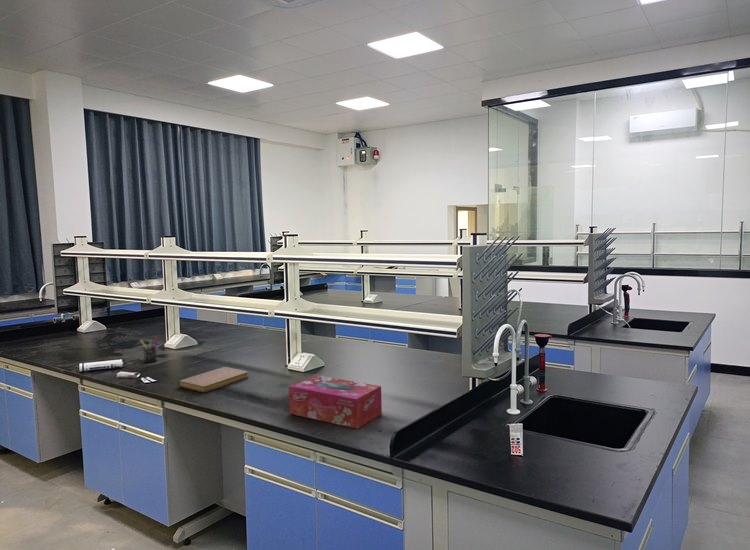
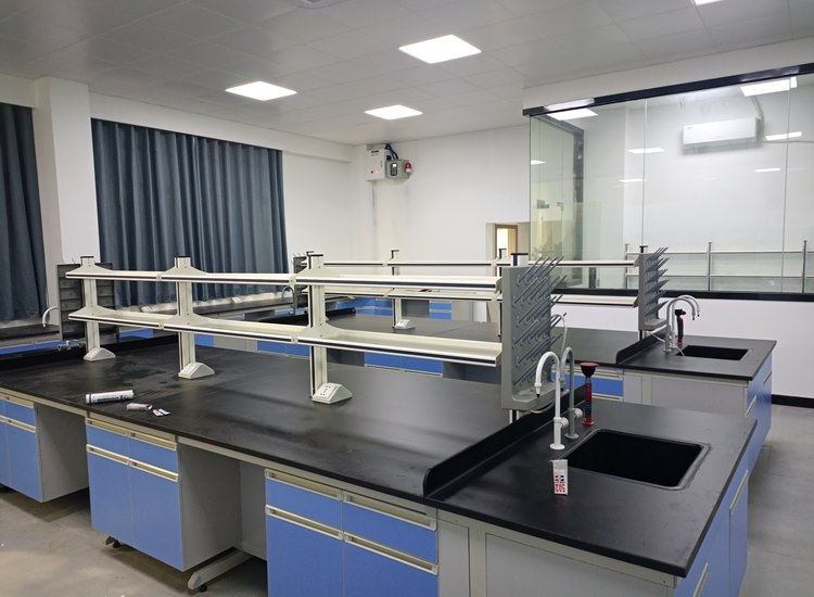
- notebook [177,366,250,393]
- tissue box [288,374,383,430]
- pen holder [139,335,159,364]
